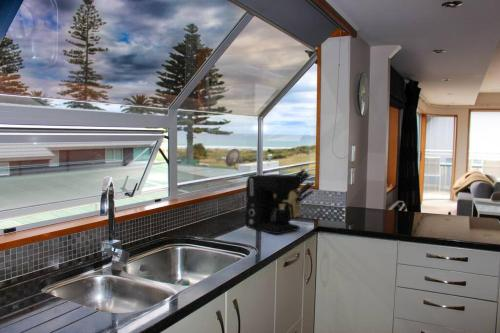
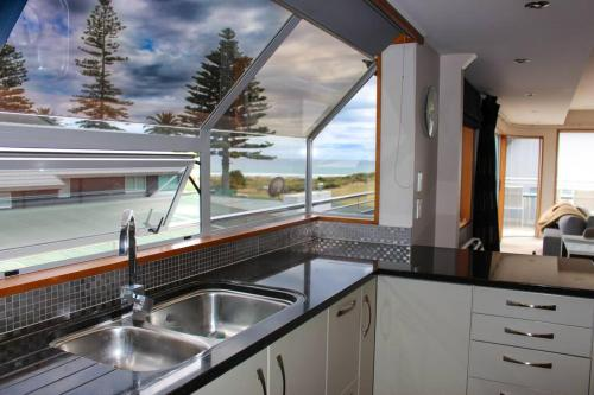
- coffee maker [244,173,302,235]
- knife block [280,168,315,219]
